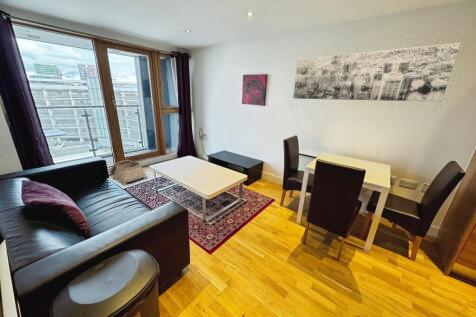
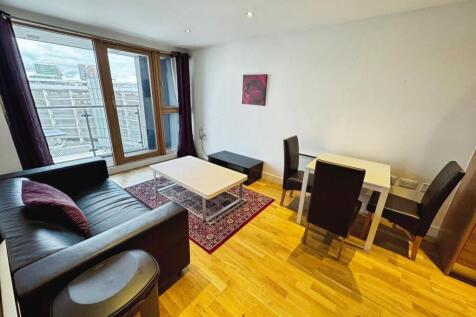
- wall art [292,42,462,103]
- basket [109,159,148,187]
